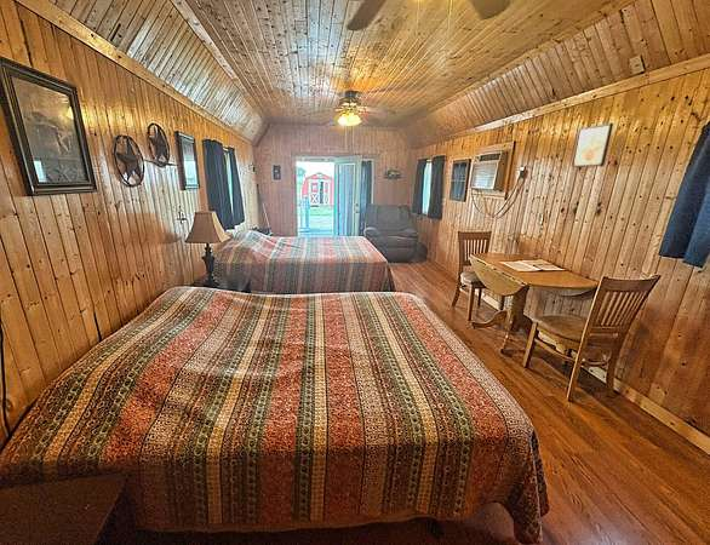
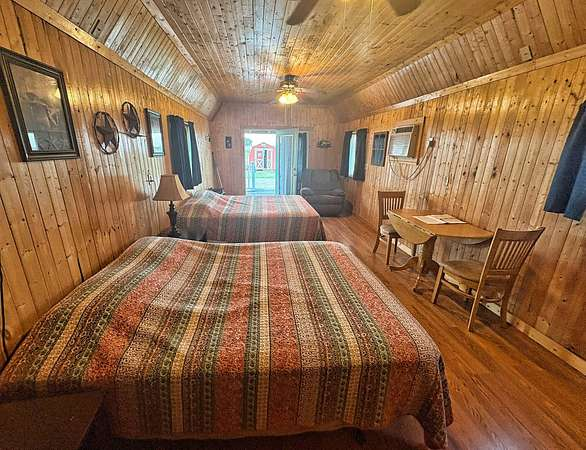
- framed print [569,122,614,168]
